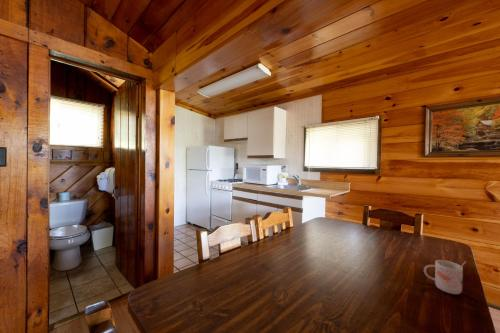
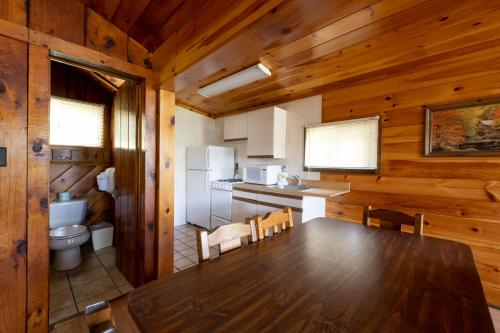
- mug [423,259,467,295]
